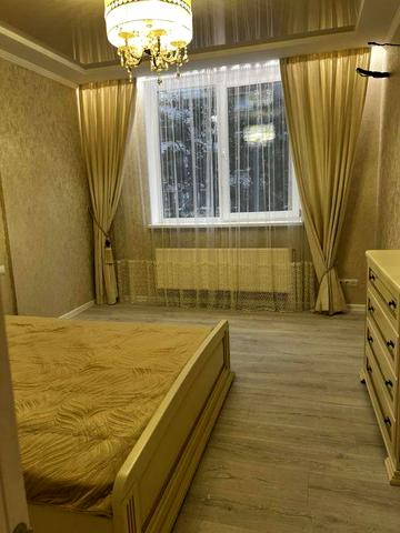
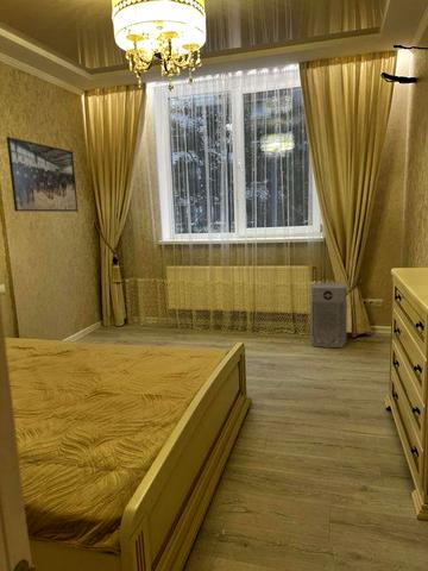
+ air purifier [309,282,348,349]
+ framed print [6,136,78,213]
